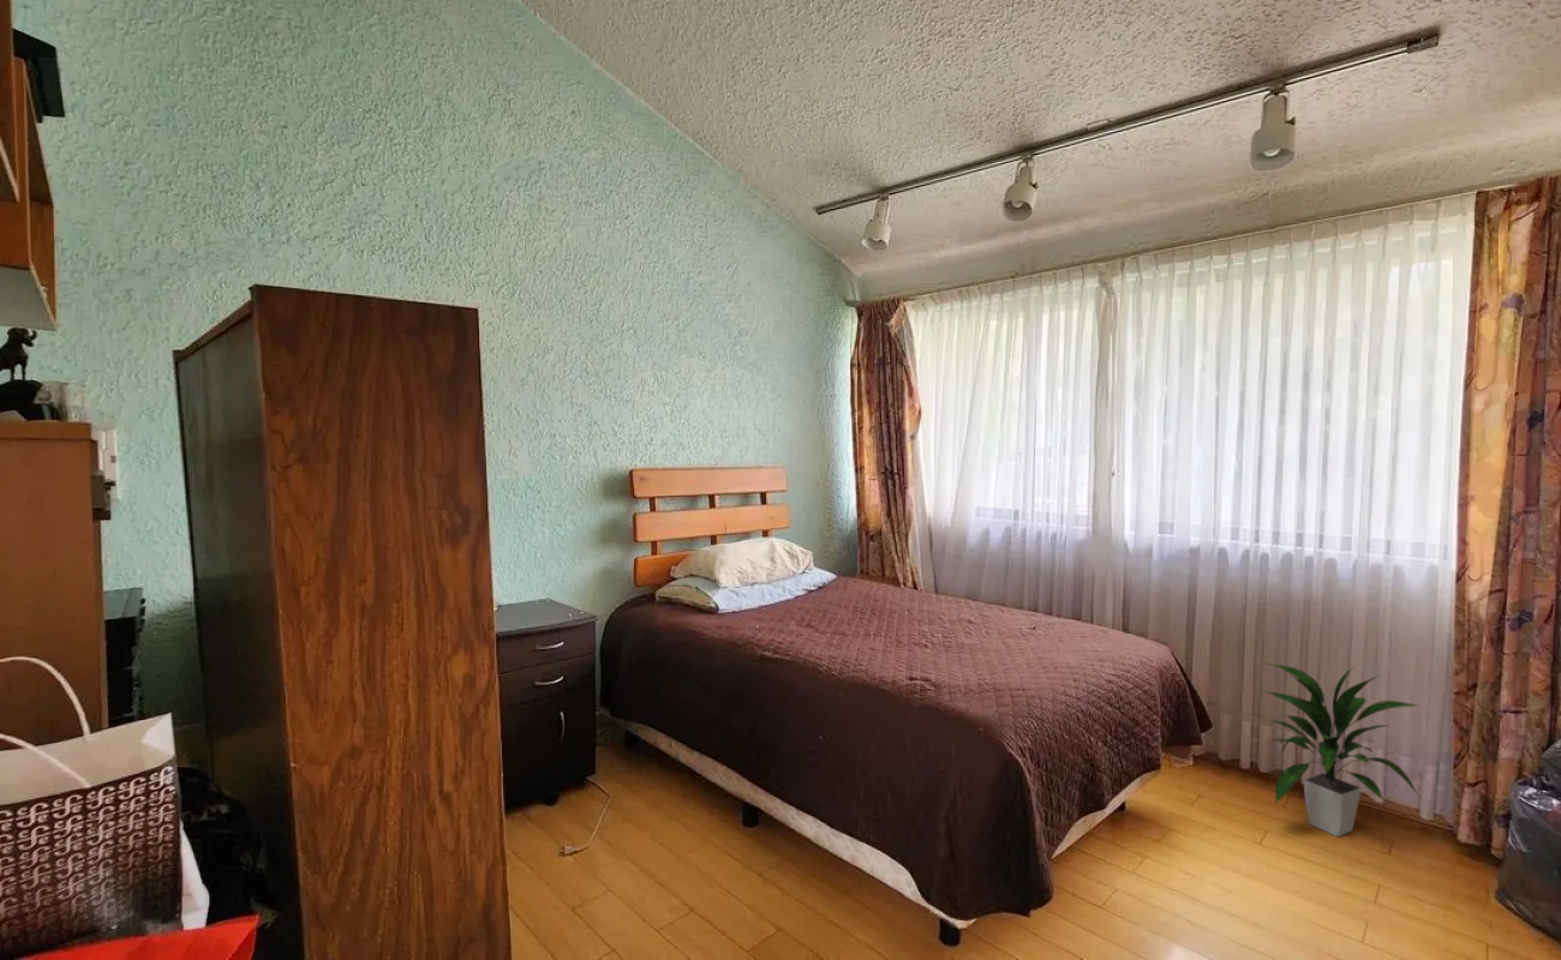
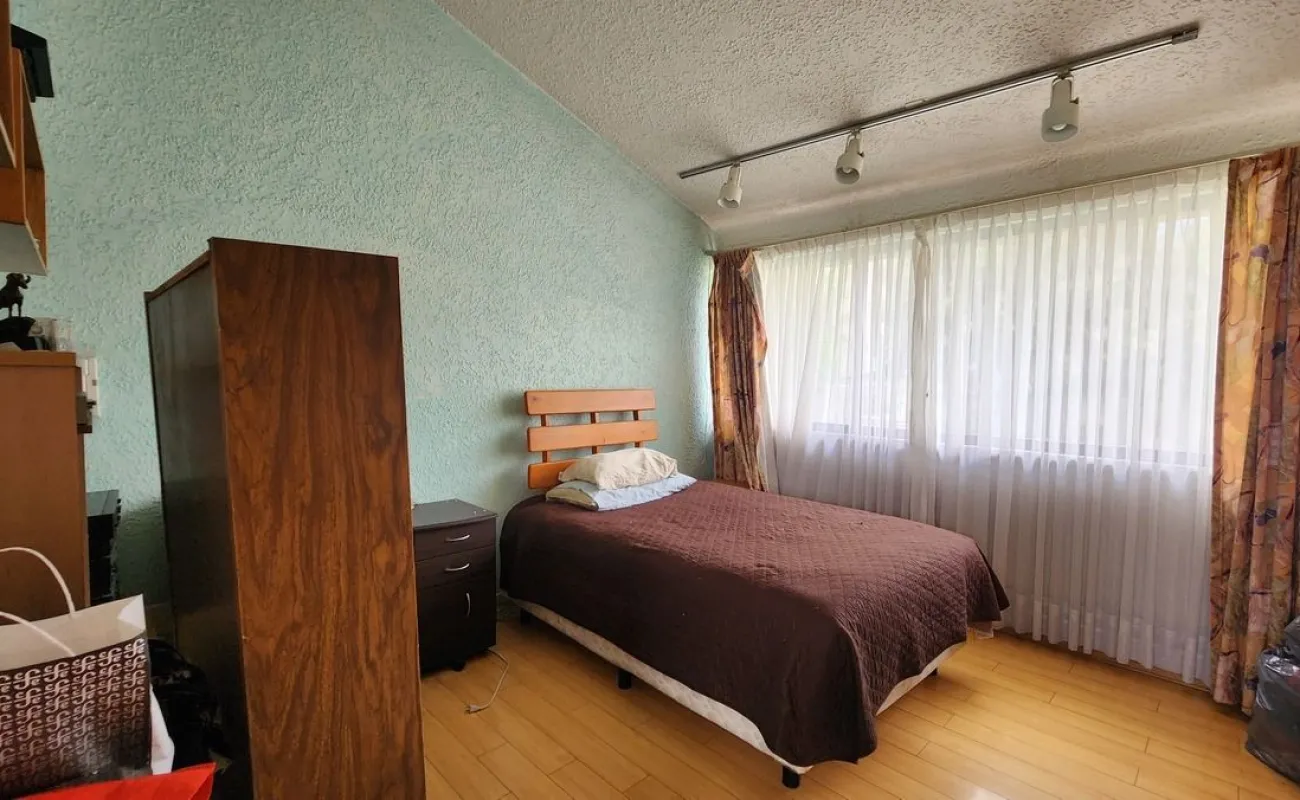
- indoor plant [1258,661,1422,838]
